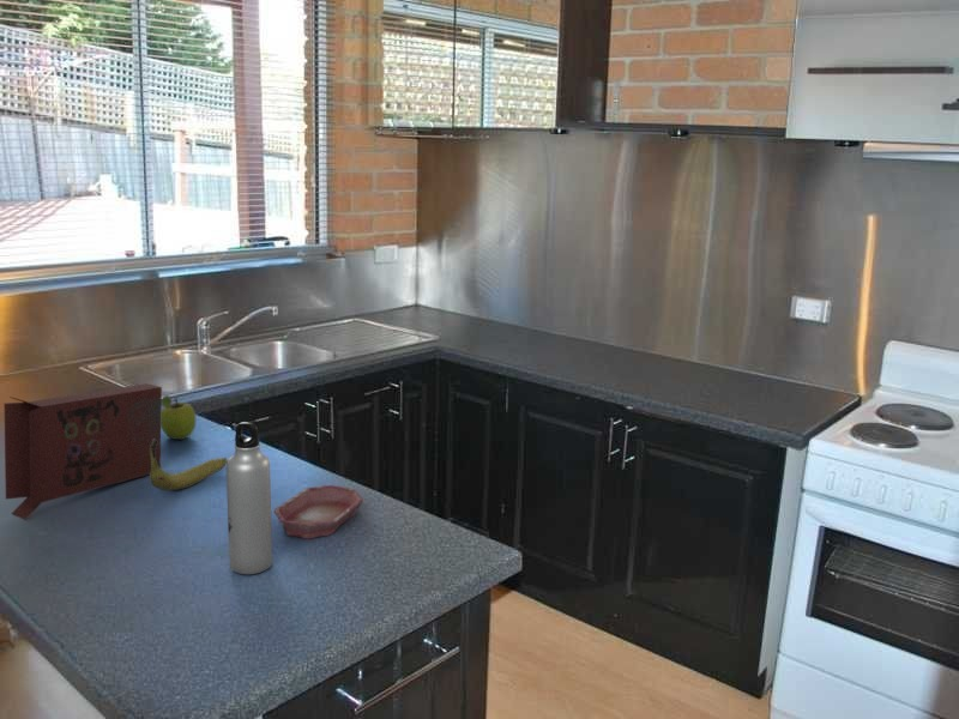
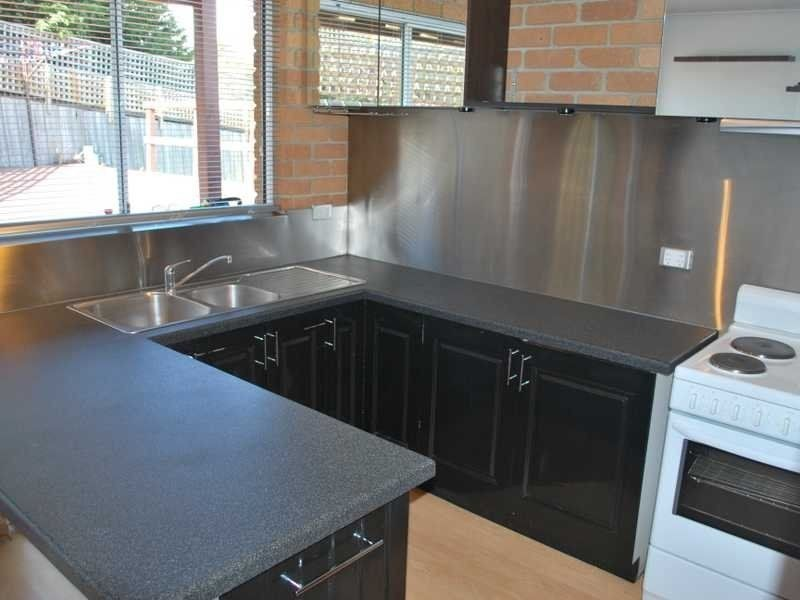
- bowl [272,484,364,539]
- water bottle [225,421,273,575]
- cereal box [2,382,163,521]
- banana [149,439,228,491]
- fruit [161,394,197,441]
